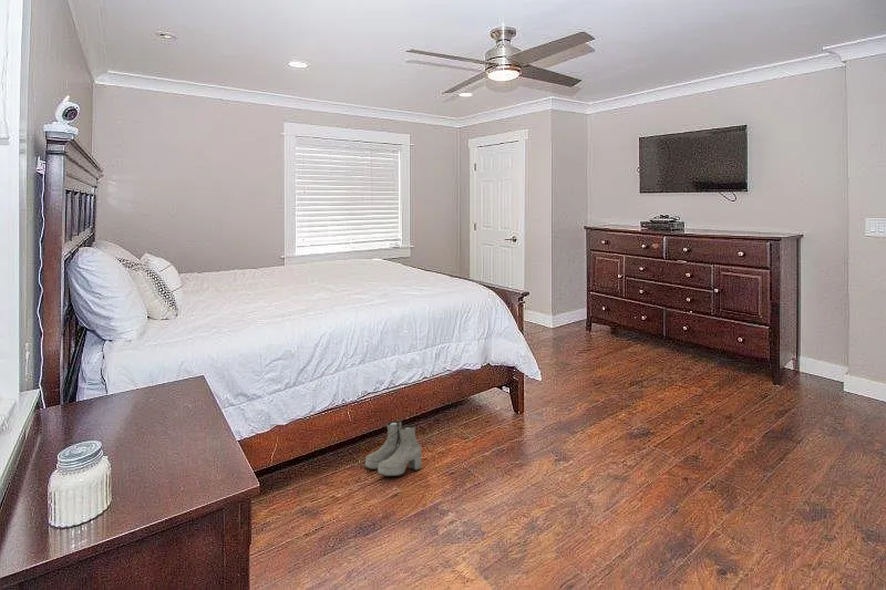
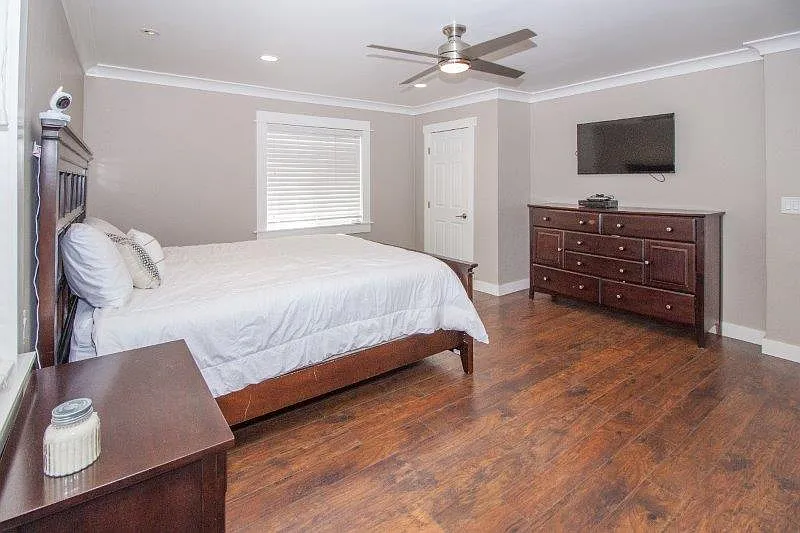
- boots [364,420,422,477]
